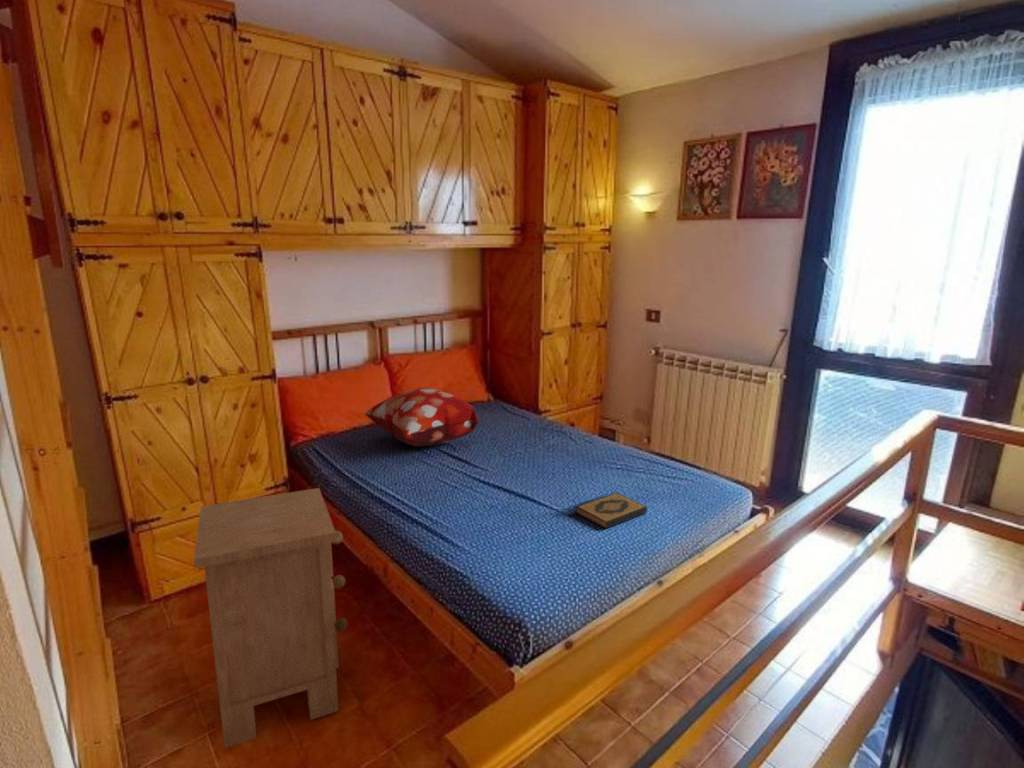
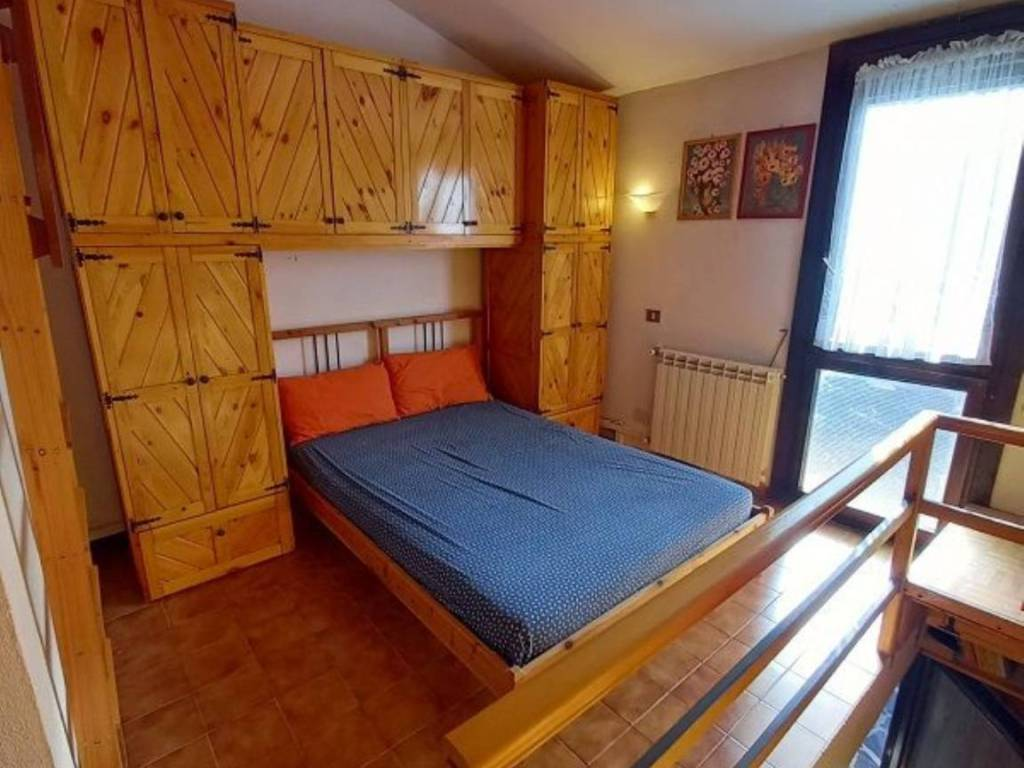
- decorative pillow [364,387,480,447]
- hardback book [575,492,648,529]
- nightstand [193,487,349,749]
